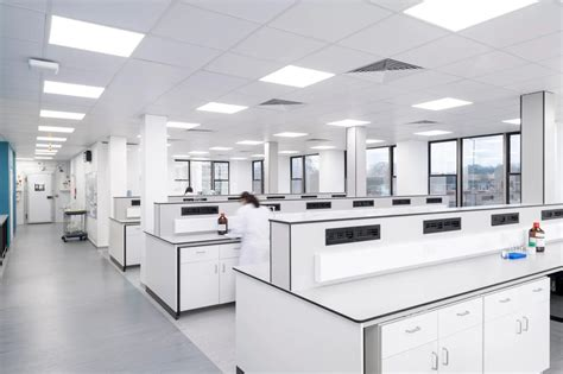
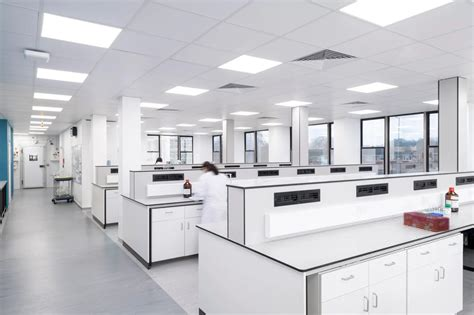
+ tissue box [403,211,450,233]
